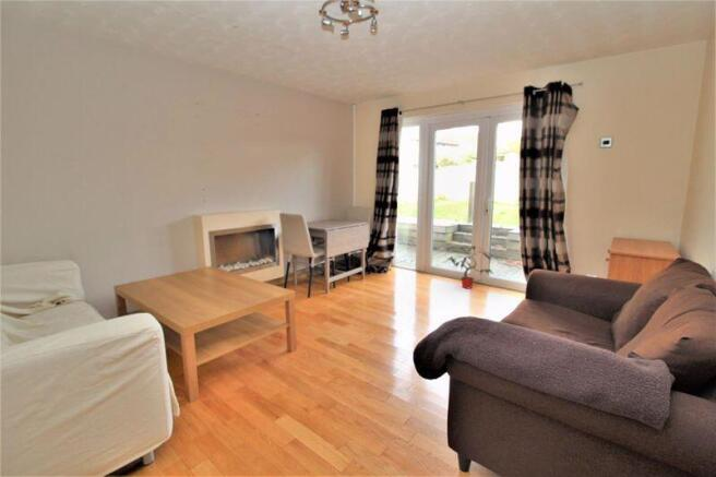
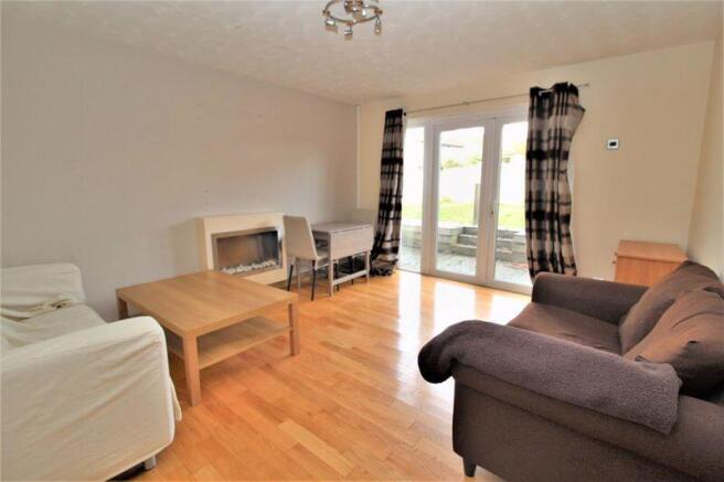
- potted plant [444,245,499,289]
